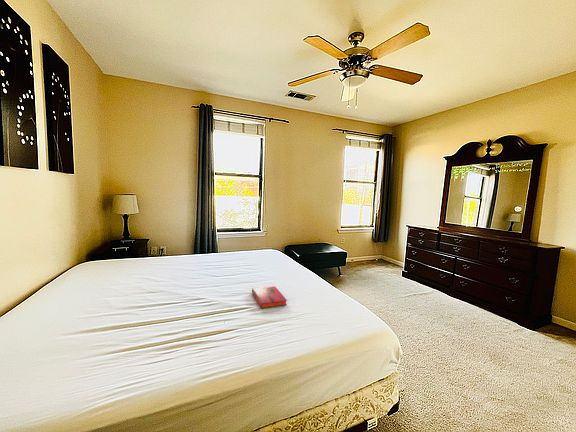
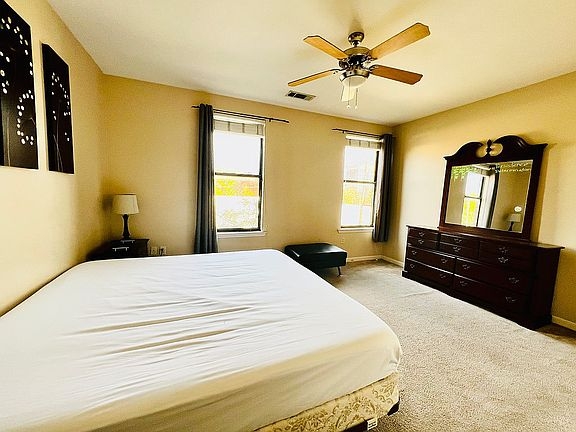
- hardback book [251,285,288,309]
